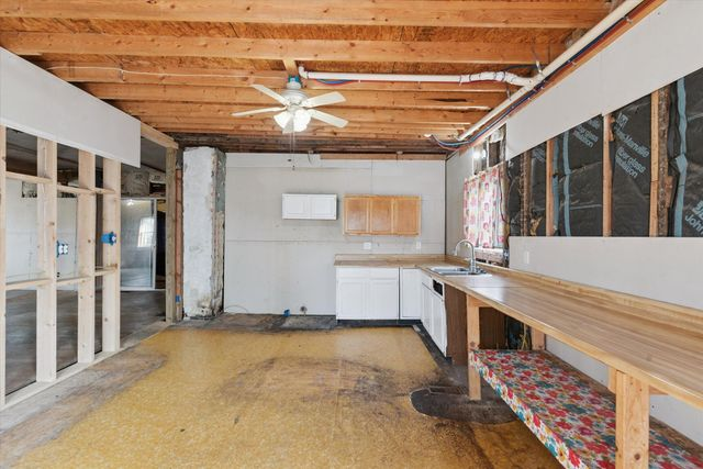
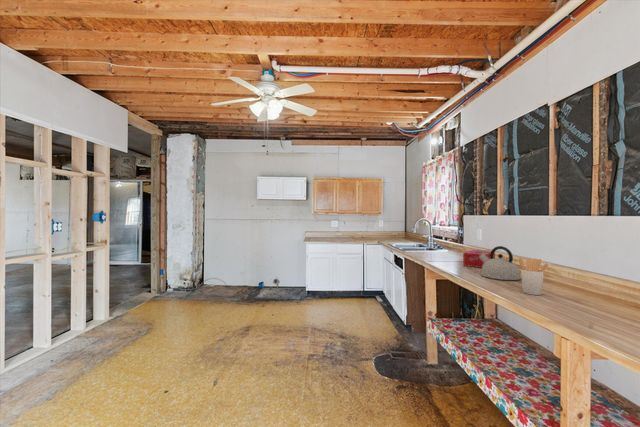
+ tissue box [462,248,496,269]
+ kettle [479,245,522,281]
+ utensil holder [518,257,549,296]
